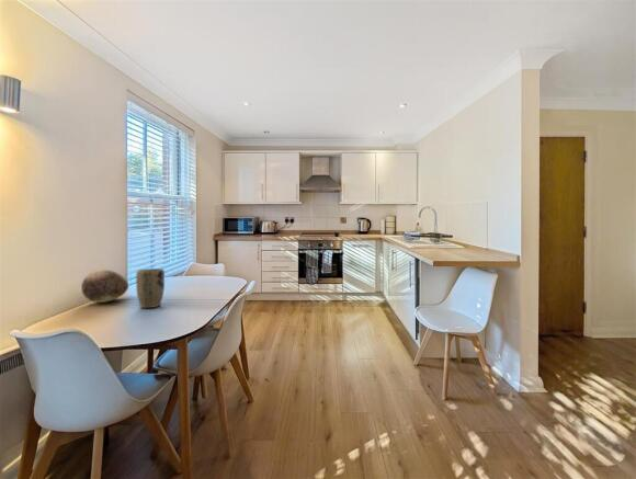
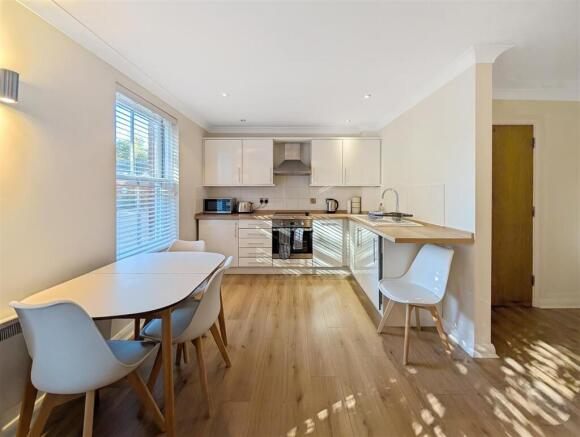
- decorative egg [80,269,129,304]
- plant pot [135,267,166,309]
